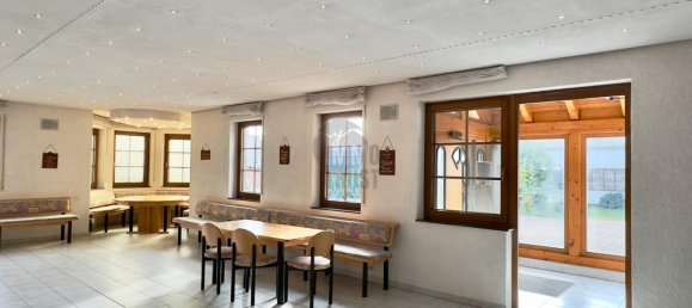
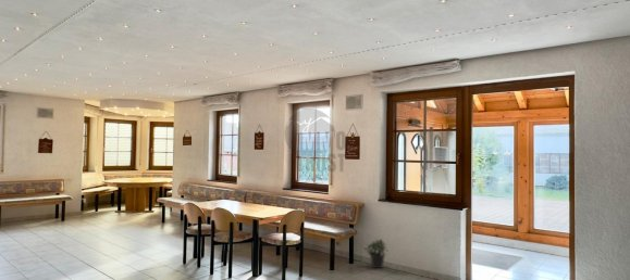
+ potted plant [363,238,390,269]
